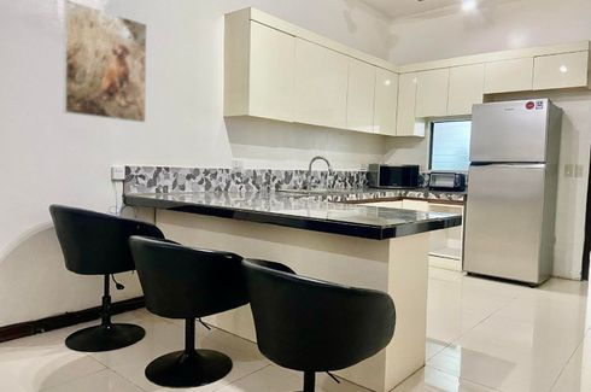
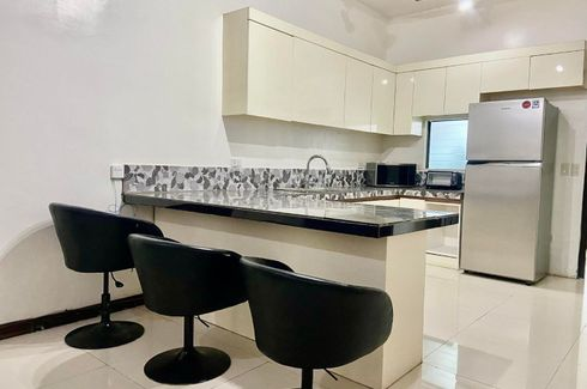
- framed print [63,0,148,124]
